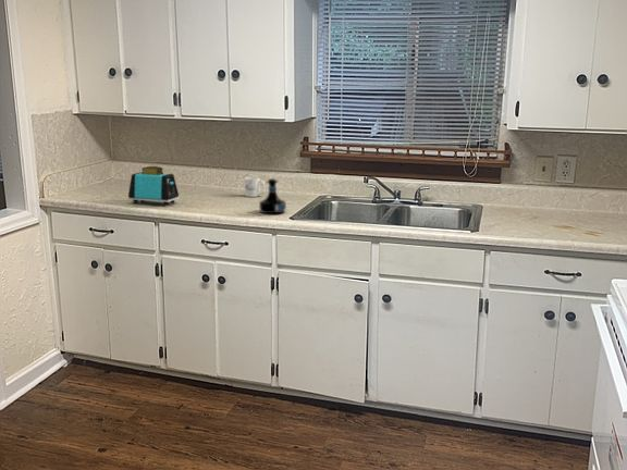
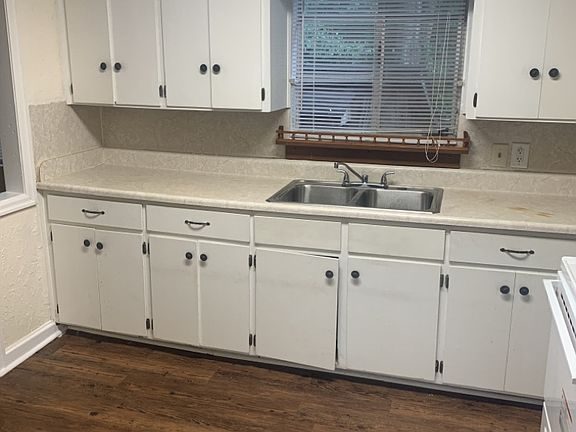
- mug [244,176,267,198]
- toaster [127,165,180,207]
- tequila bottle [258,177,287,214]
